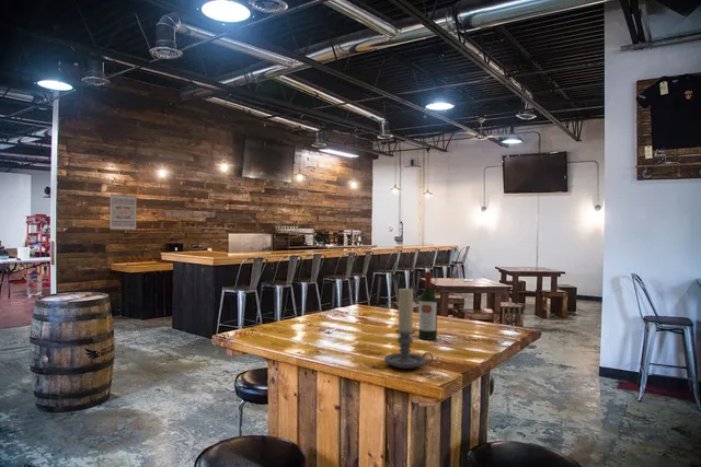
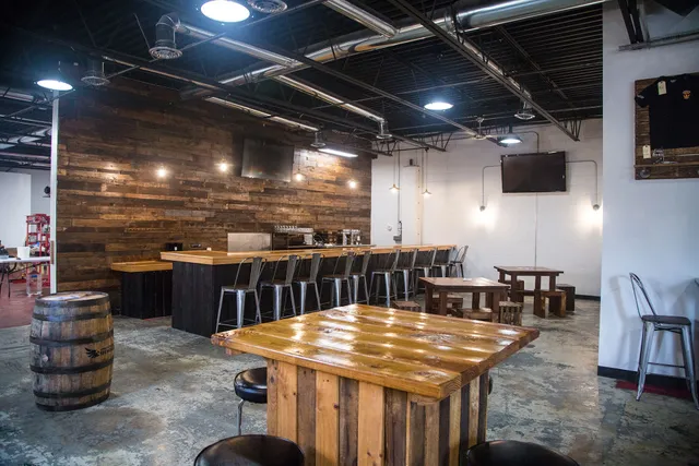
- candle holder [383,287,435,370]
- wine bottle [417,270,438,341]
- wall art [108,194,138,231]
